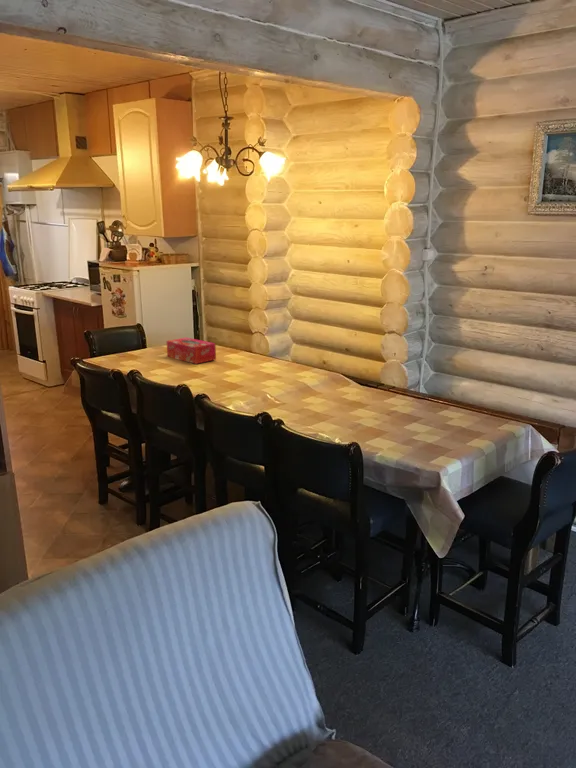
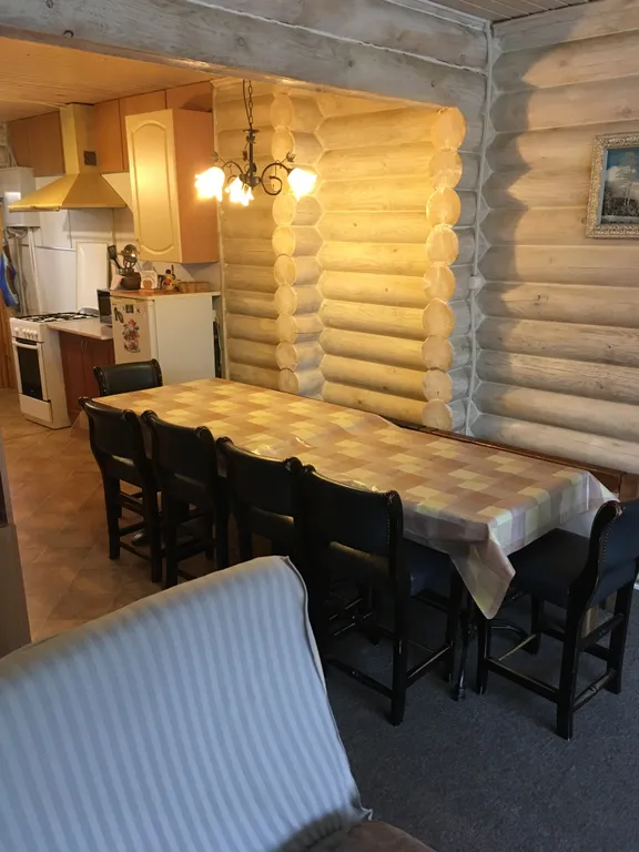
- tissue box [165,336,217,365]
